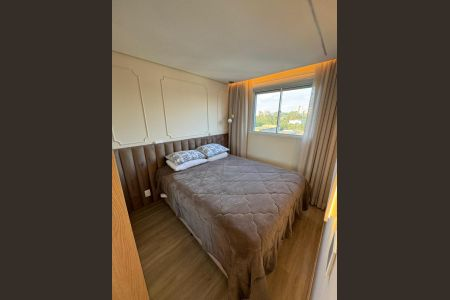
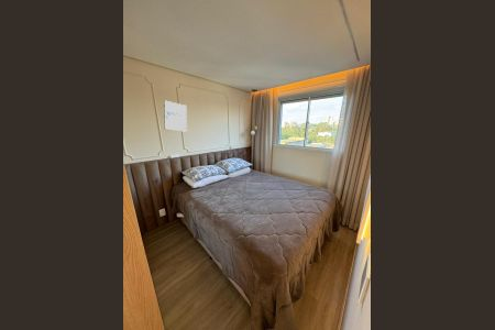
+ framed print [163,99,188,133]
